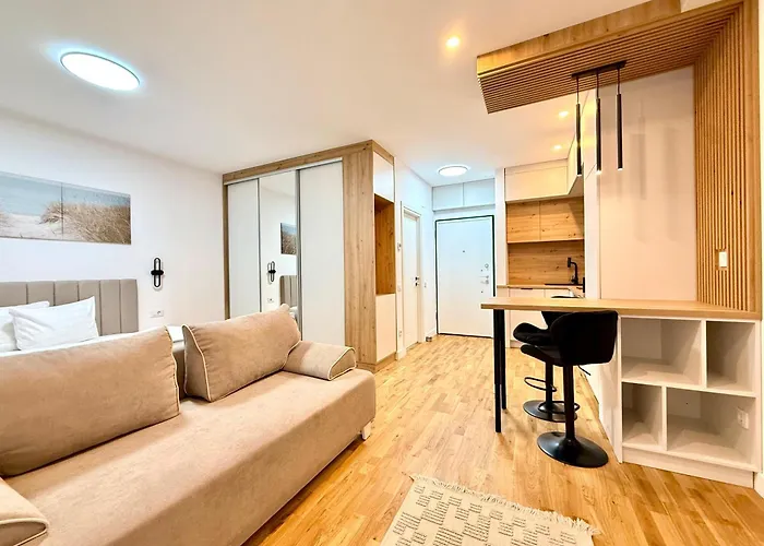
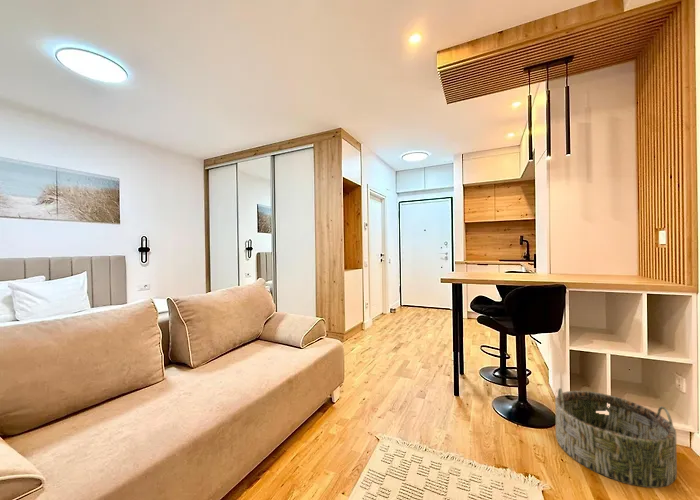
+ basket [554,387,678,489]
